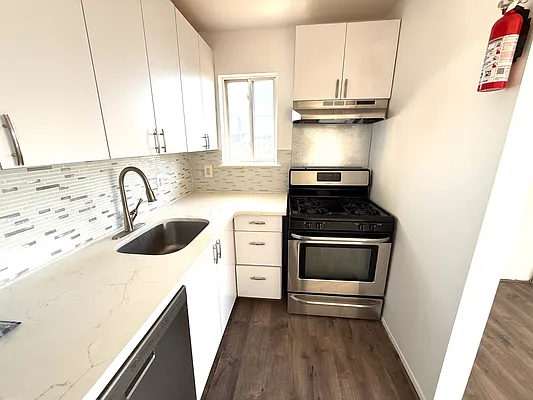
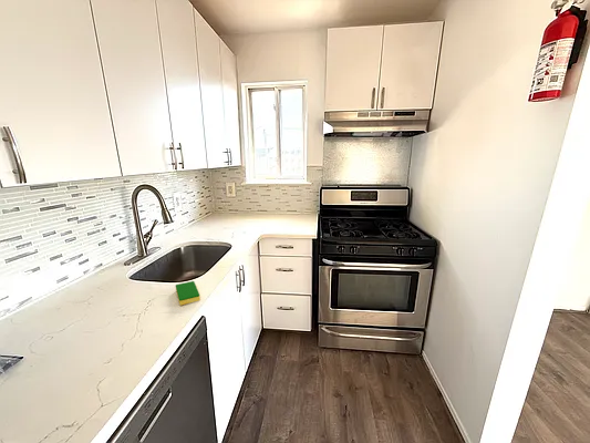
+ dish sponge [175,280,201,307]
